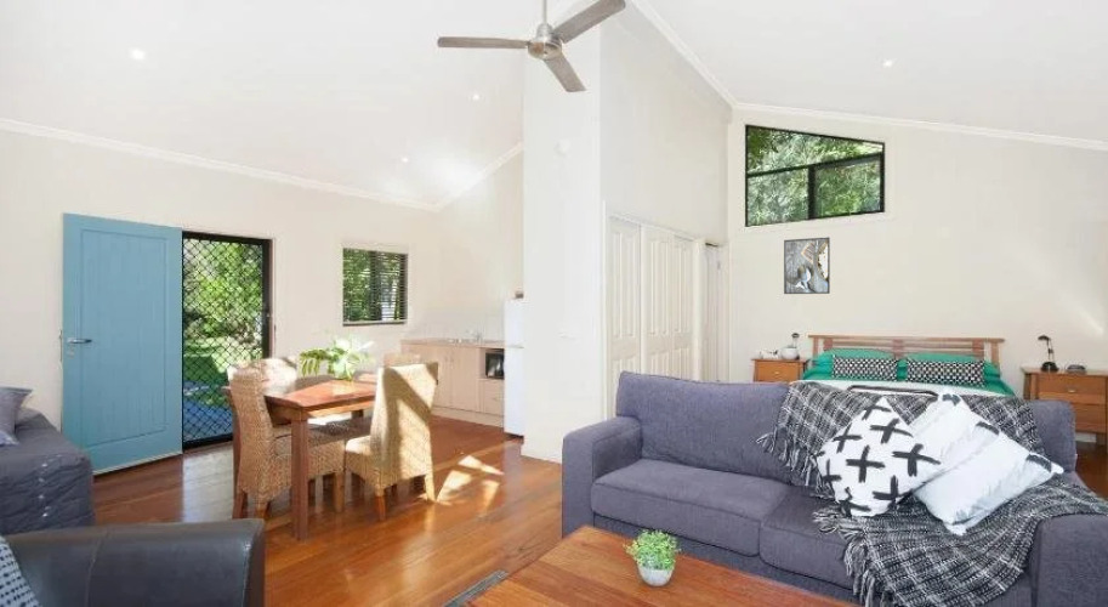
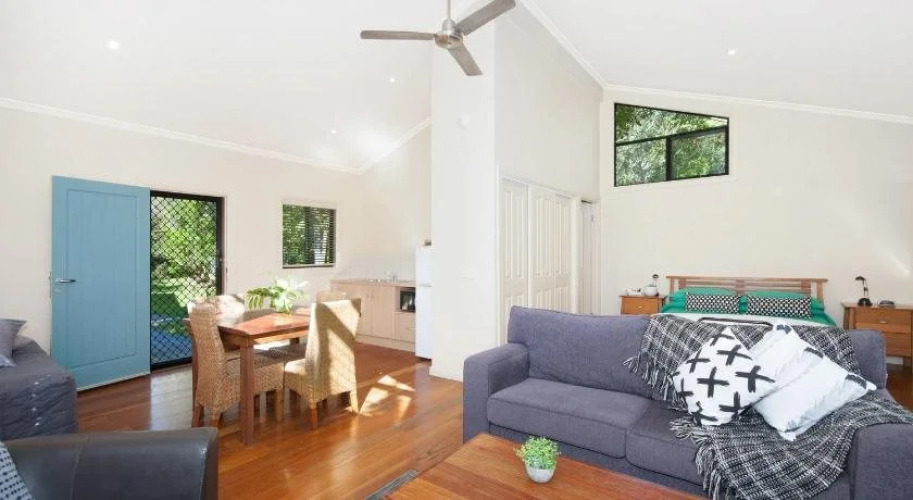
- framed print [783,236,831,295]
